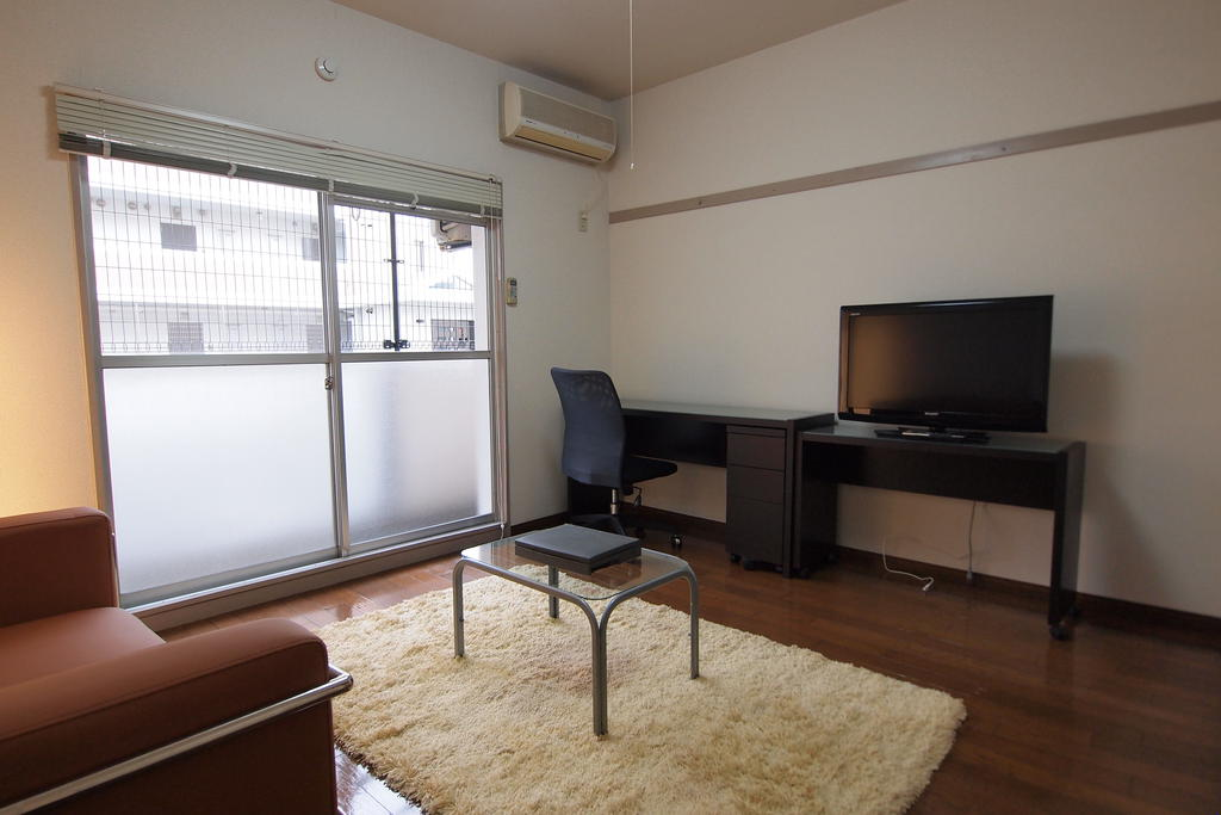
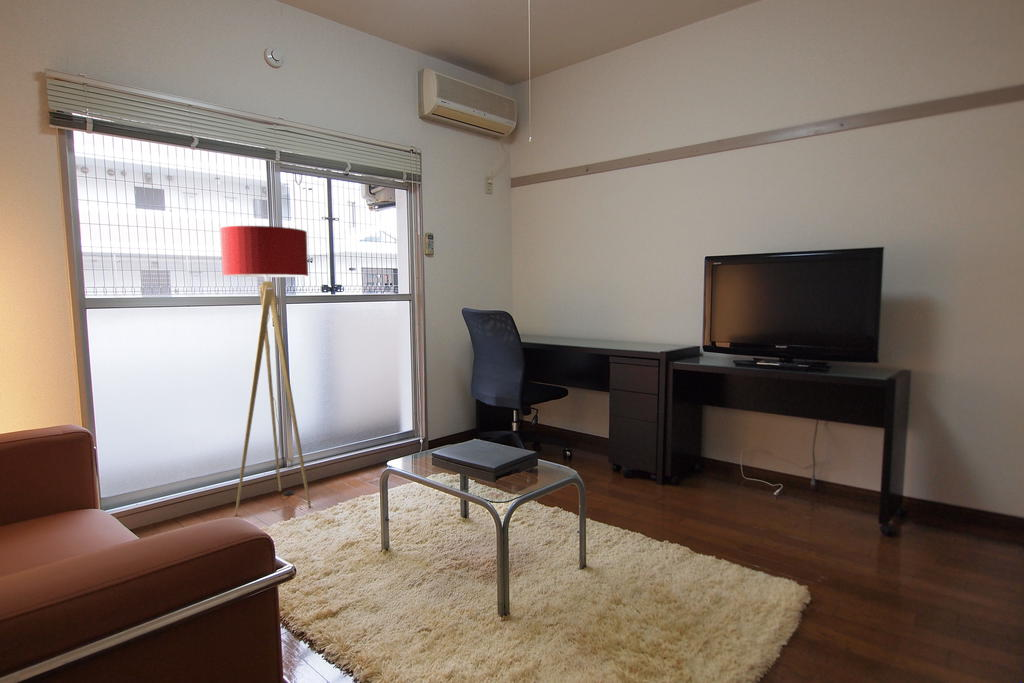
+ floor lamp [219,225,312,516]
